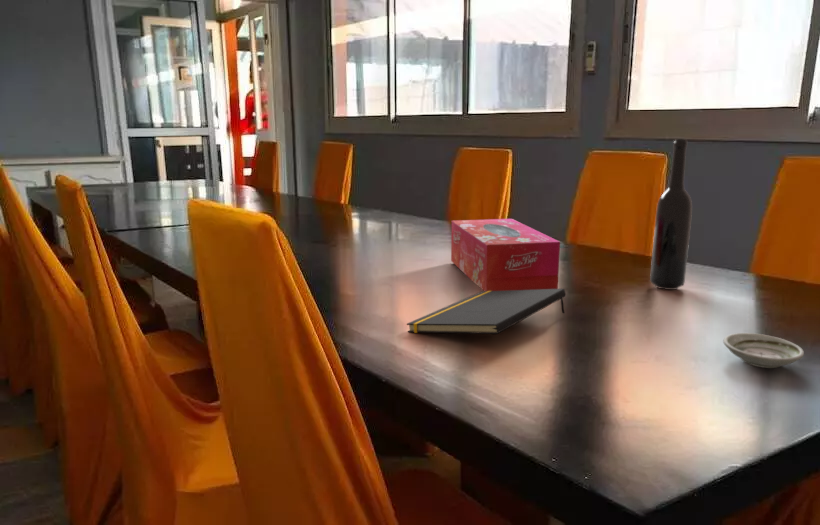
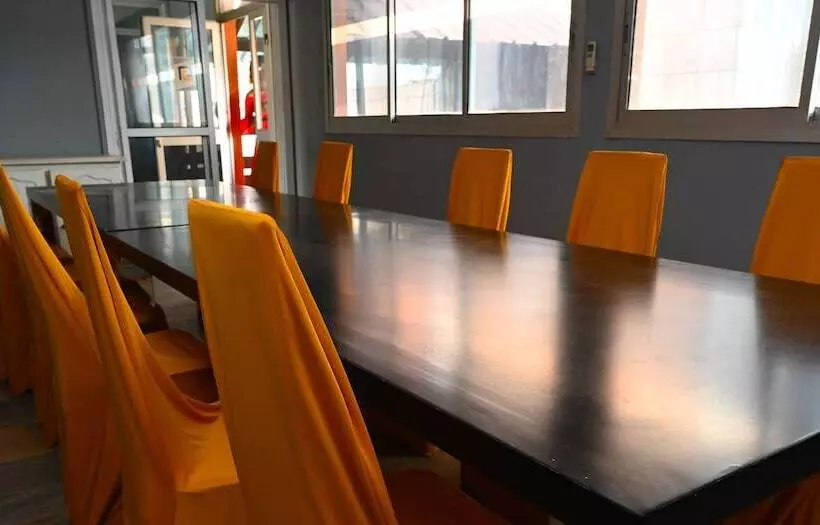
- notepad [406,288,566,335]
- bottle [649,139,693,291]
- saucer [723,332,805,369]
- tissue box [450,218,561,291]
